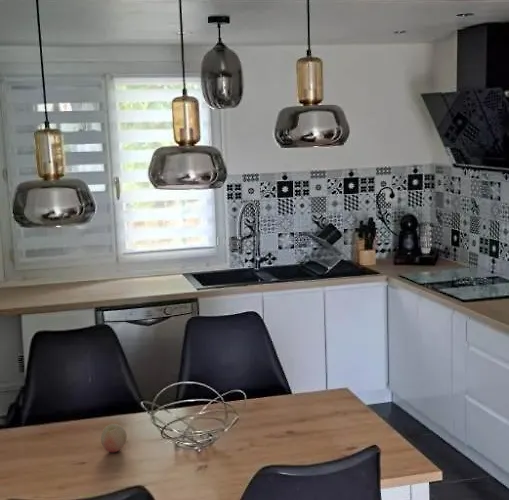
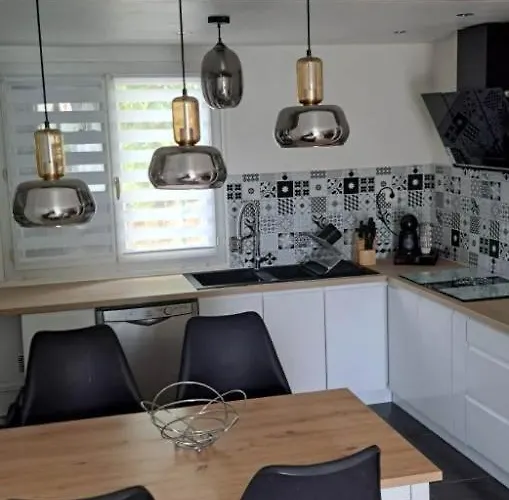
- fruit [100,423,128,453]
